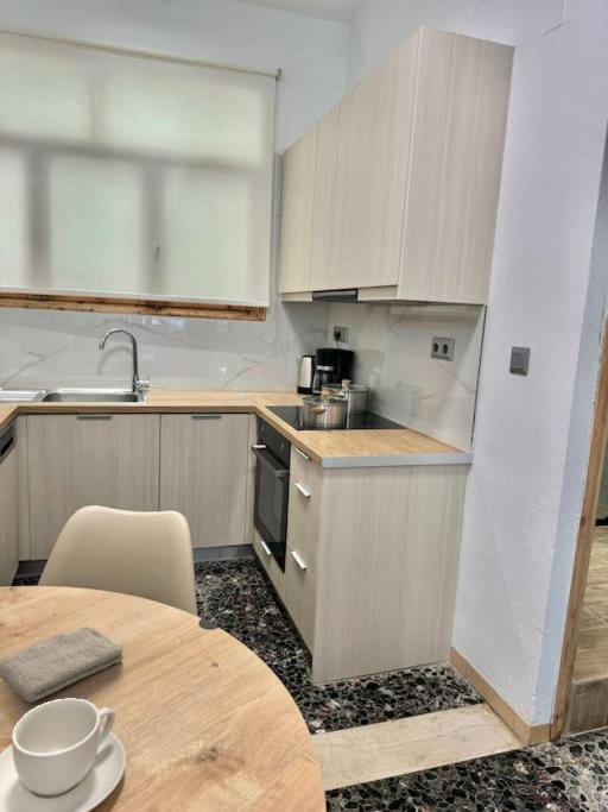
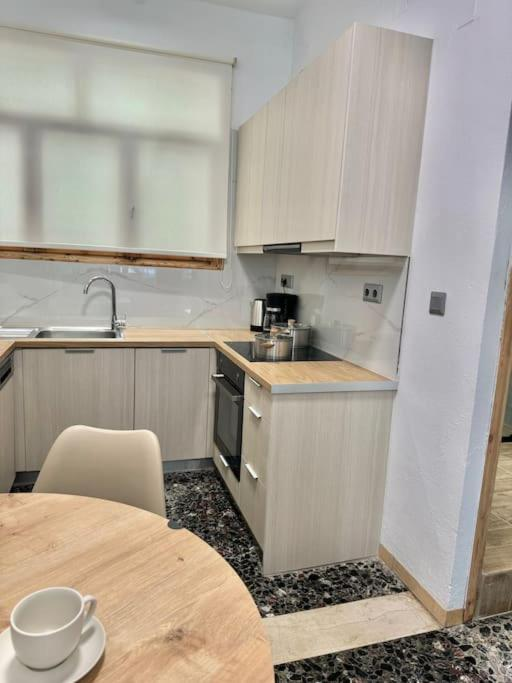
- washcloth [0,625,125,703]
